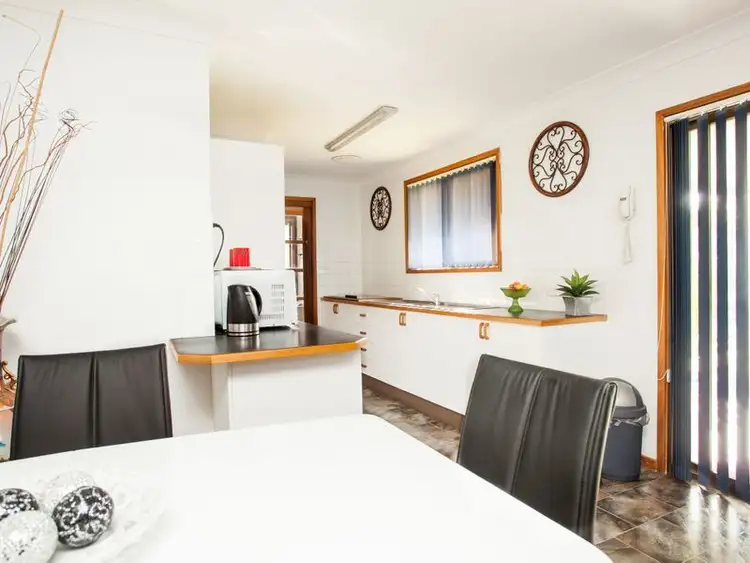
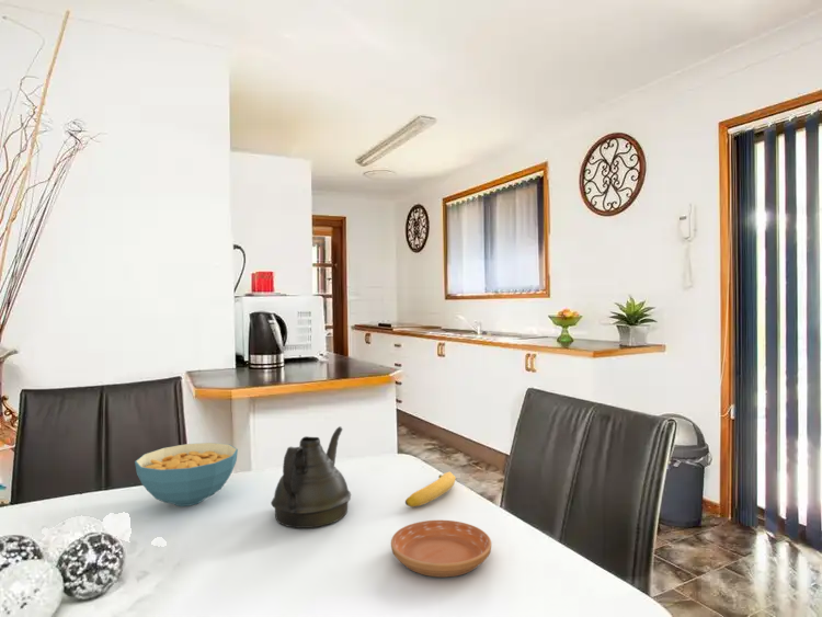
+ teapot [270,425,353,529]
+ banana [404,470,457,509]
+ saucer [390,519,492,579]
+ cereal bowl [134,442,239,507]
